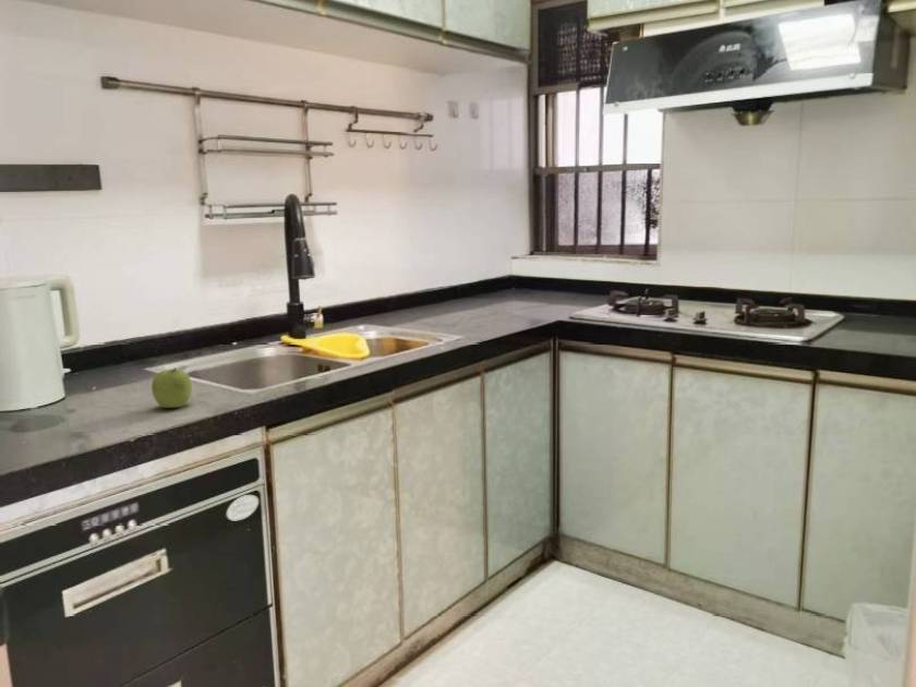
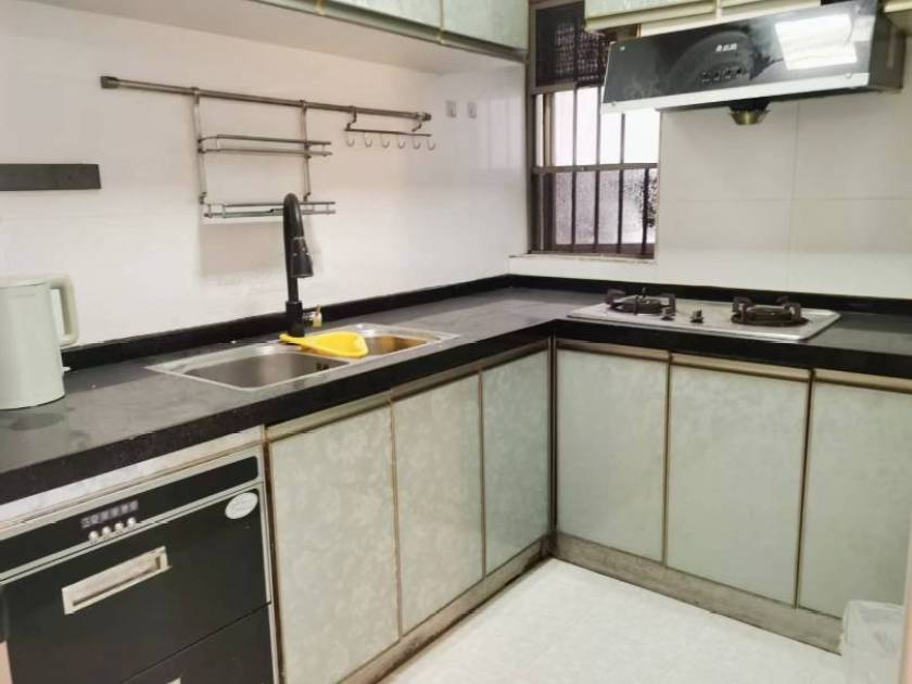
- fruit [150,367,193,409]
